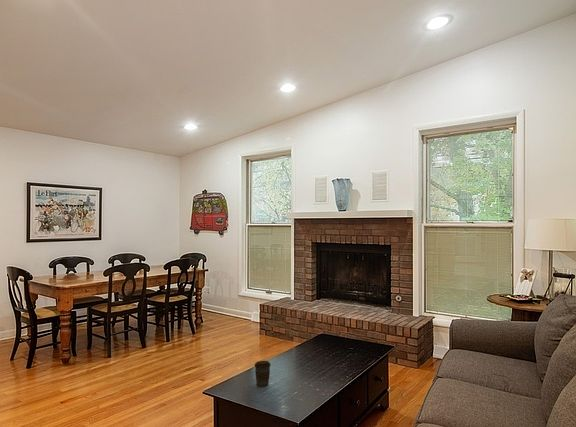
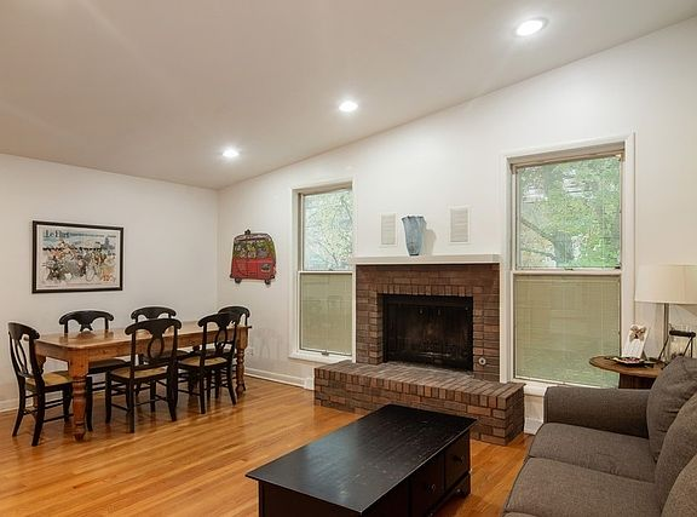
- coffee cup [254,360,272,388]
